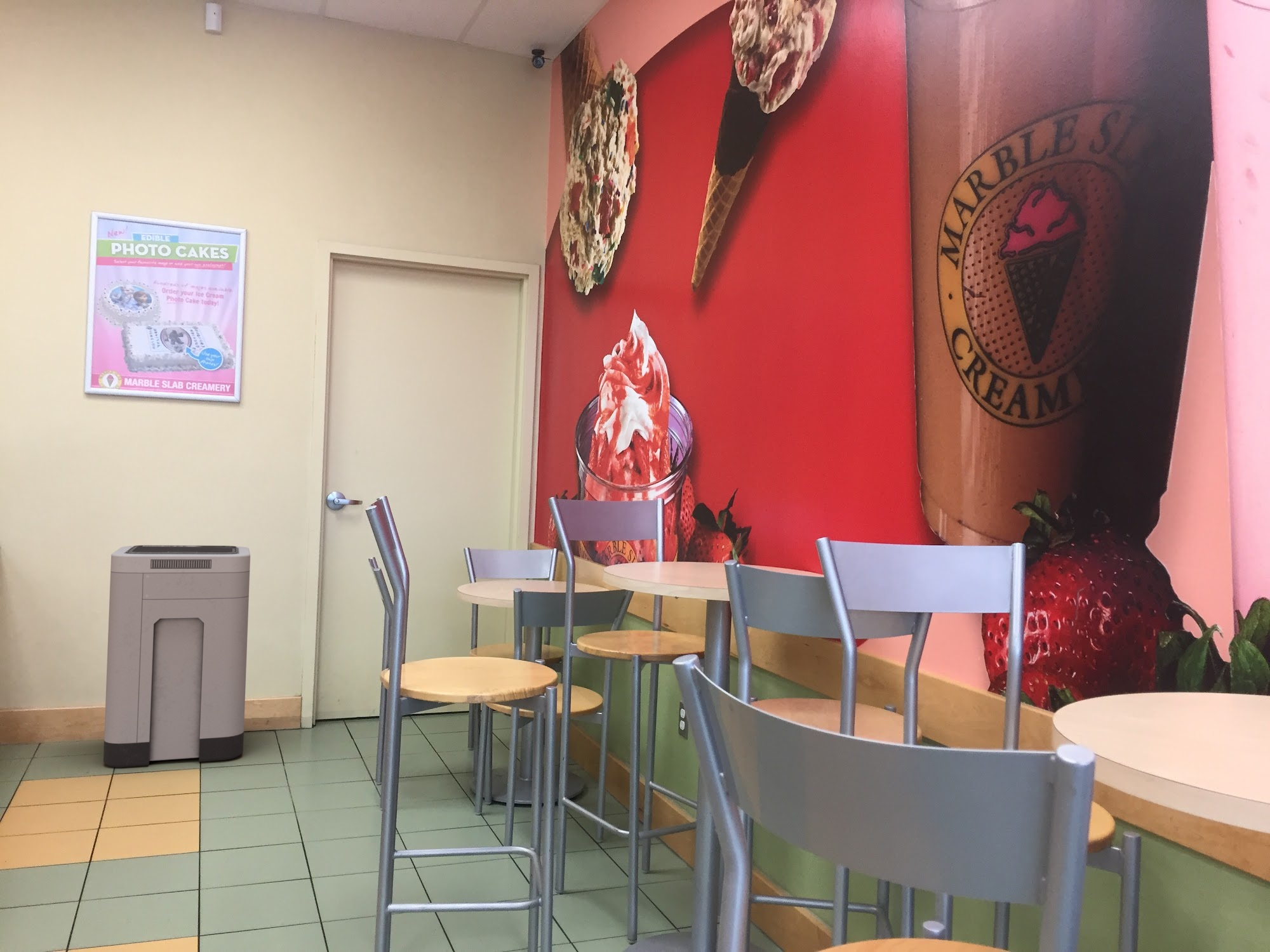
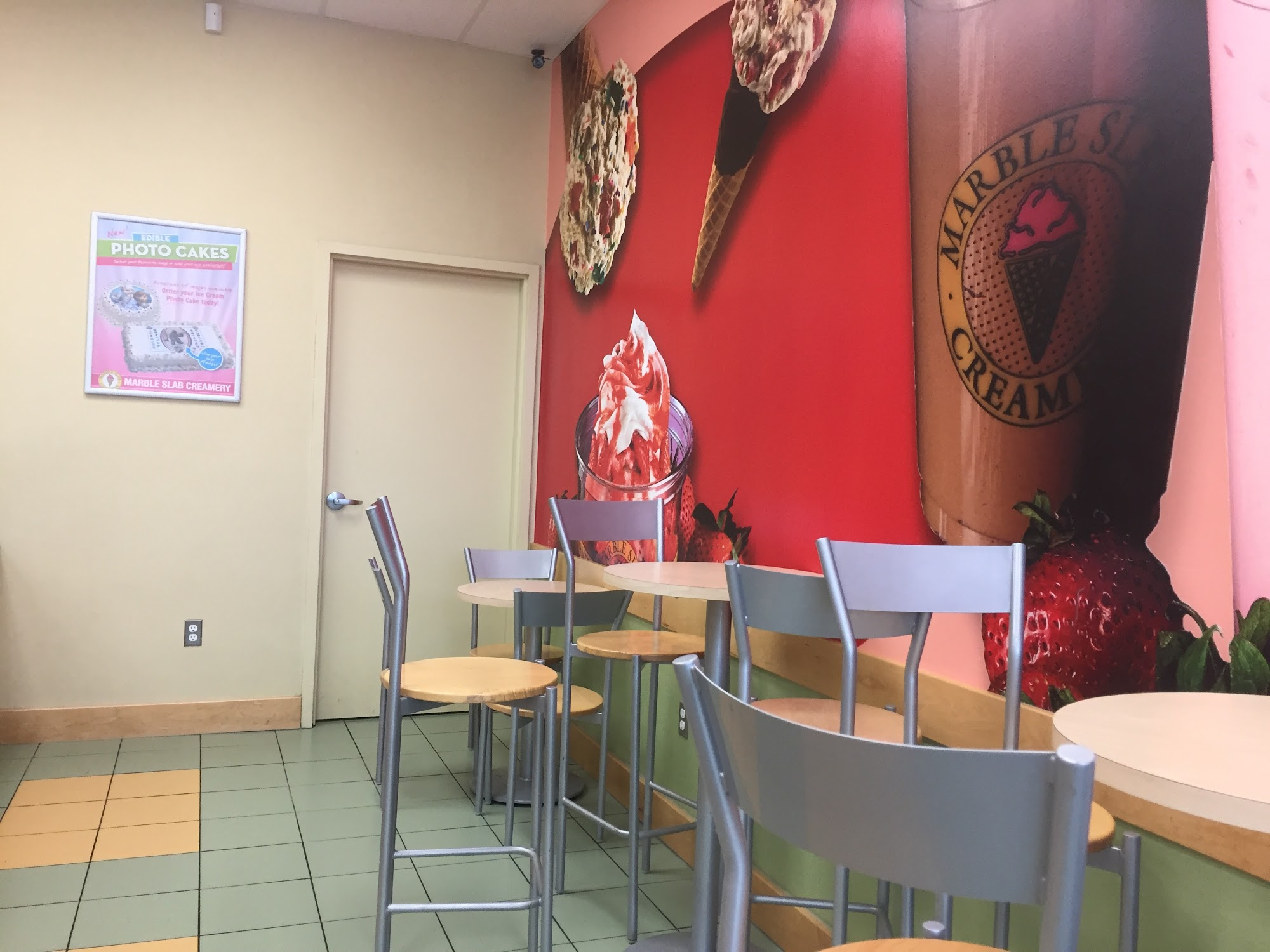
- trash can [103,545,251,768]
